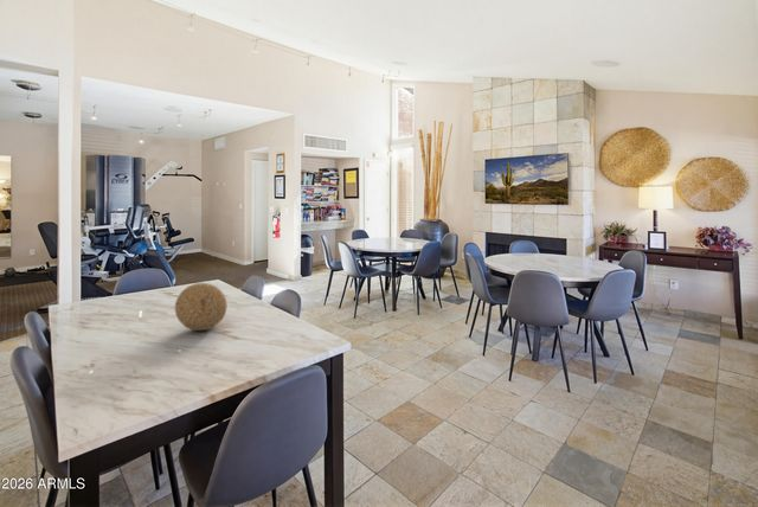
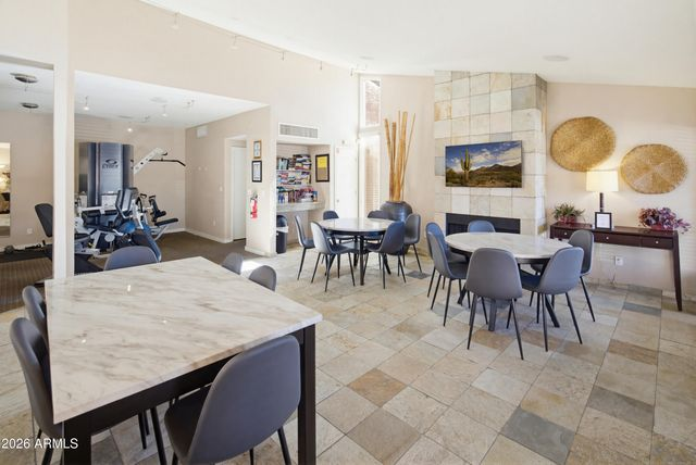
- decorative ball [174,282,229,332]
